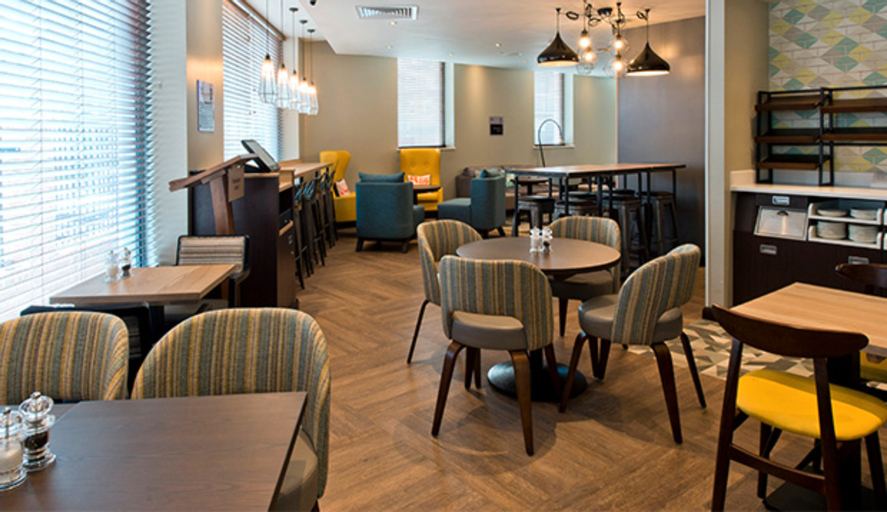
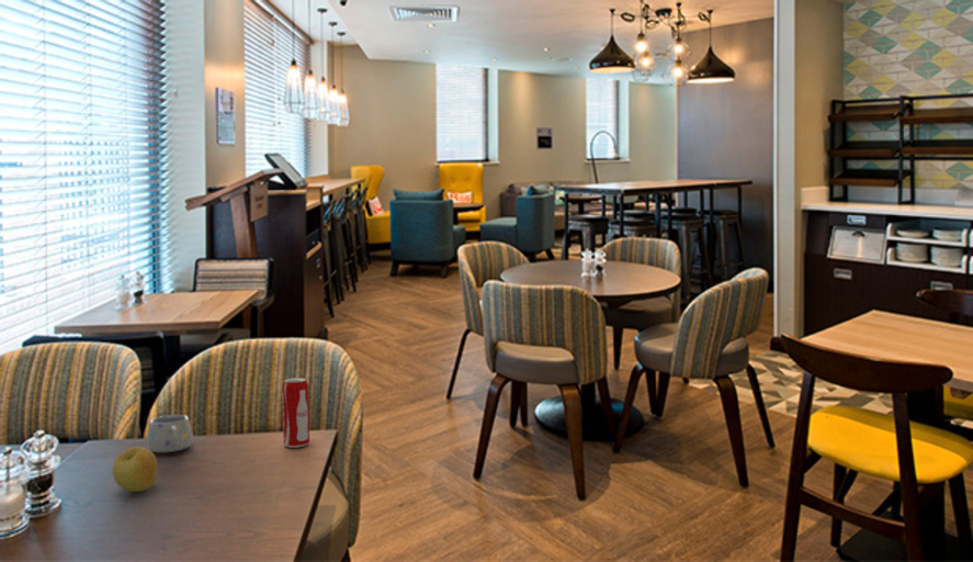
+ mug [146,414,194,453]
+ apple [112,446,158,493]
+ beverage can [281,376,310,449]
